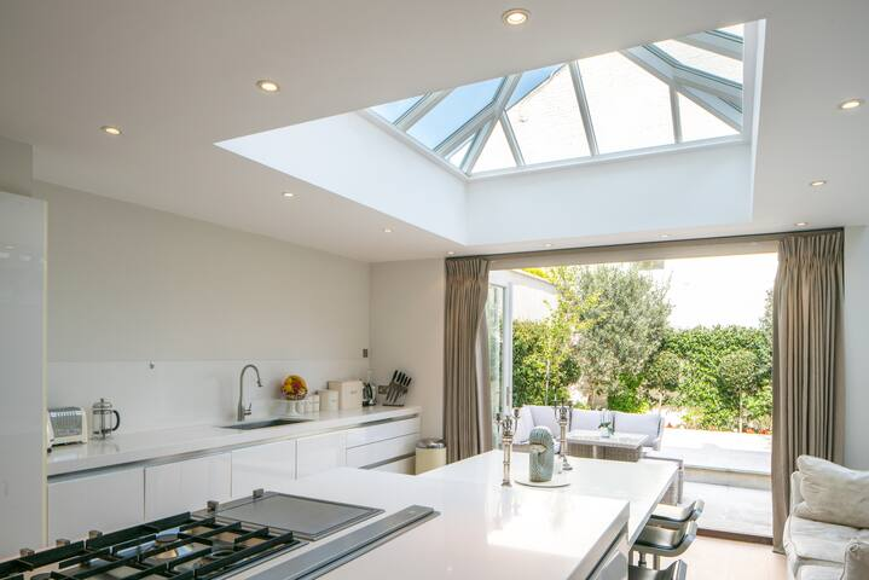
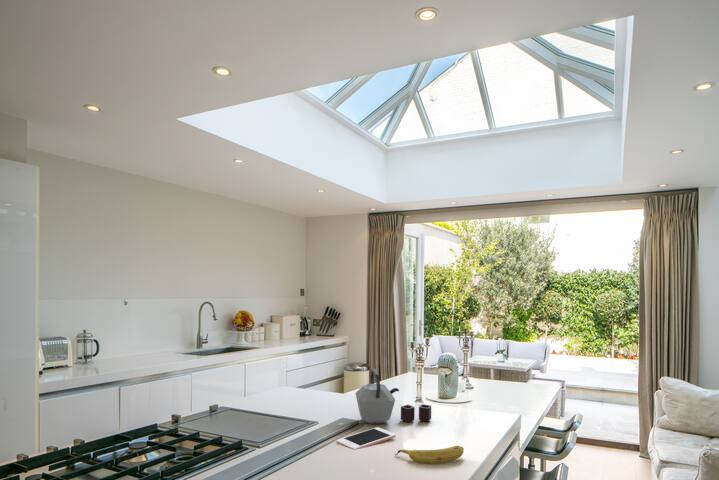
+ fruit [394,445,465,465]
+ cell phone [335,426,397,450]
+ kettle [355,367,432,425]
